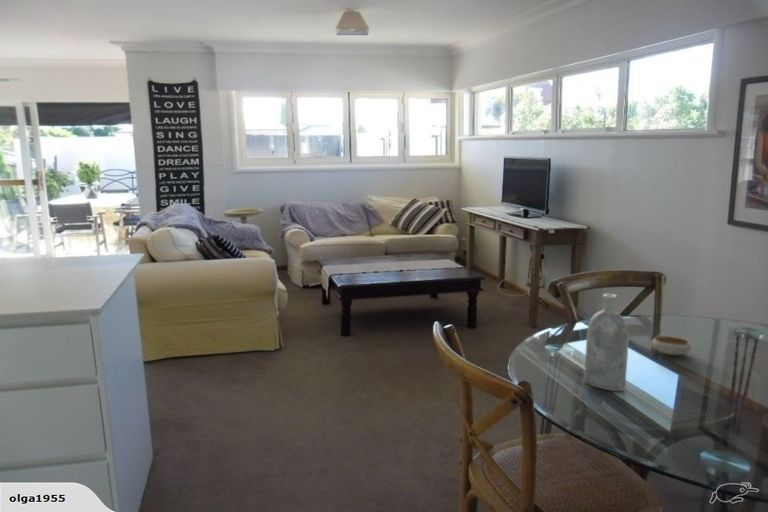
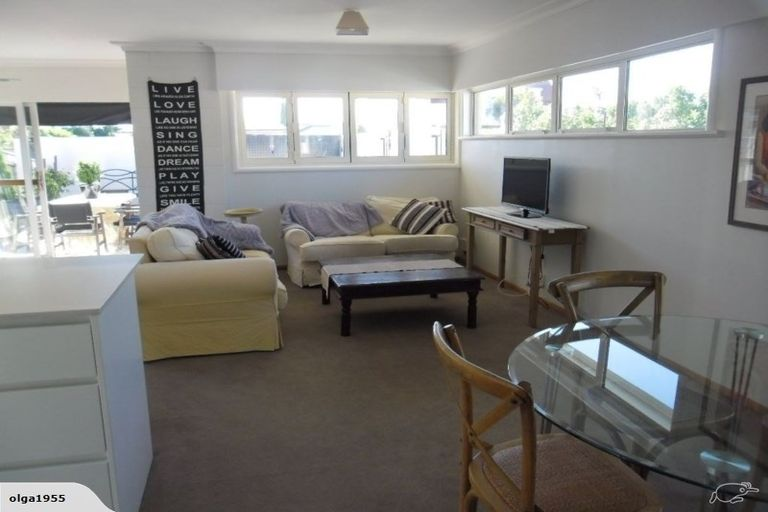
- bottle [583,293,630,392]
- bowl [651,335,692,356]
